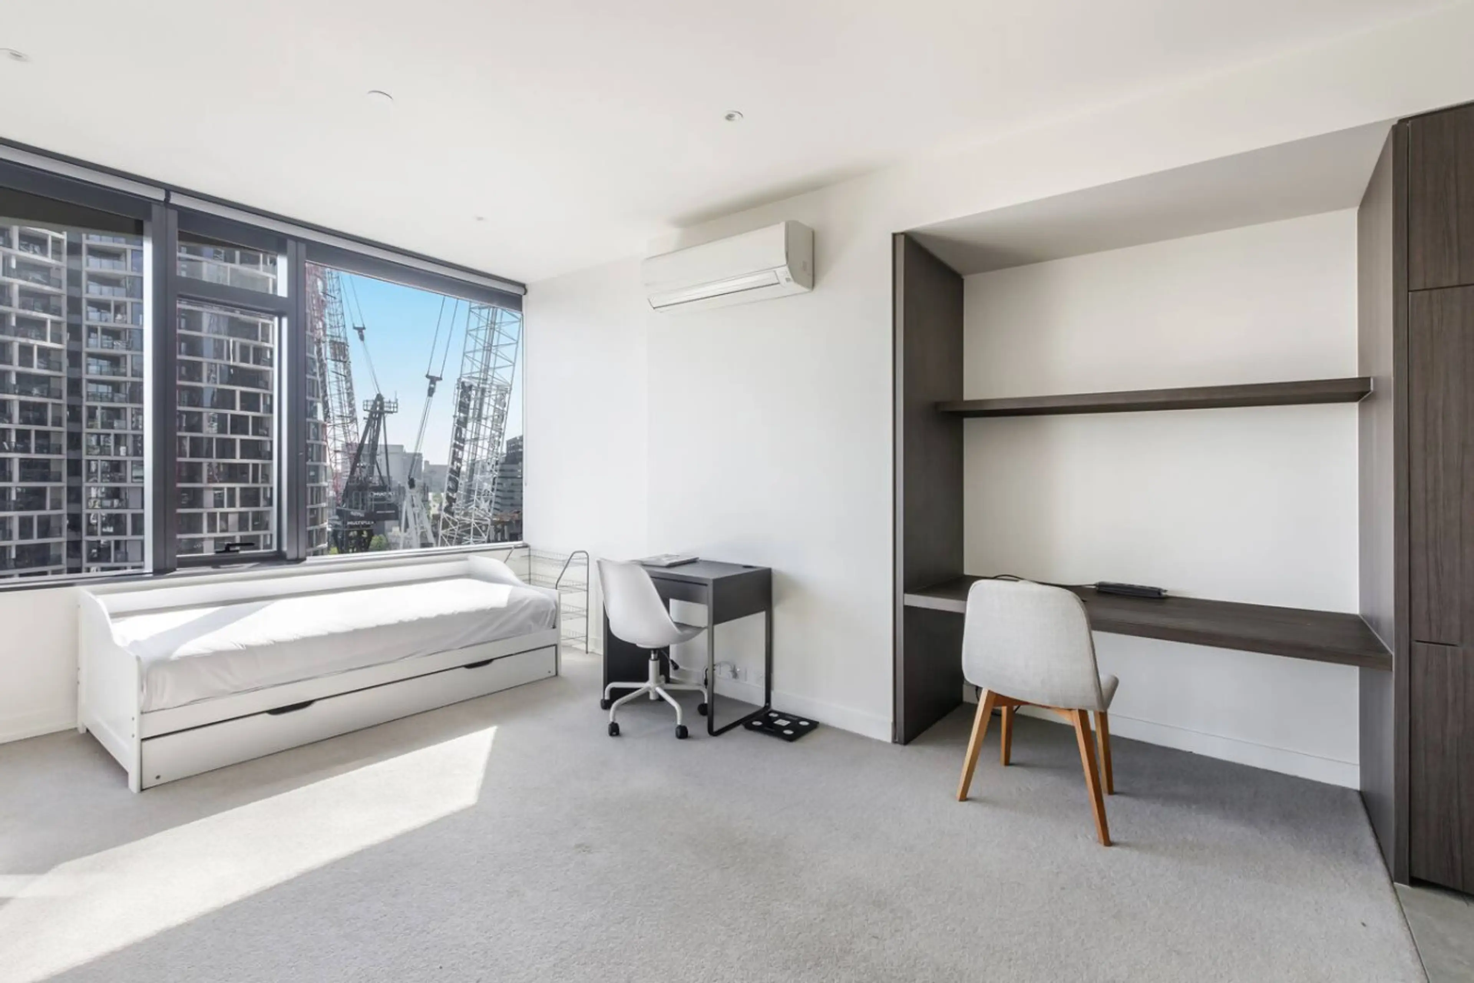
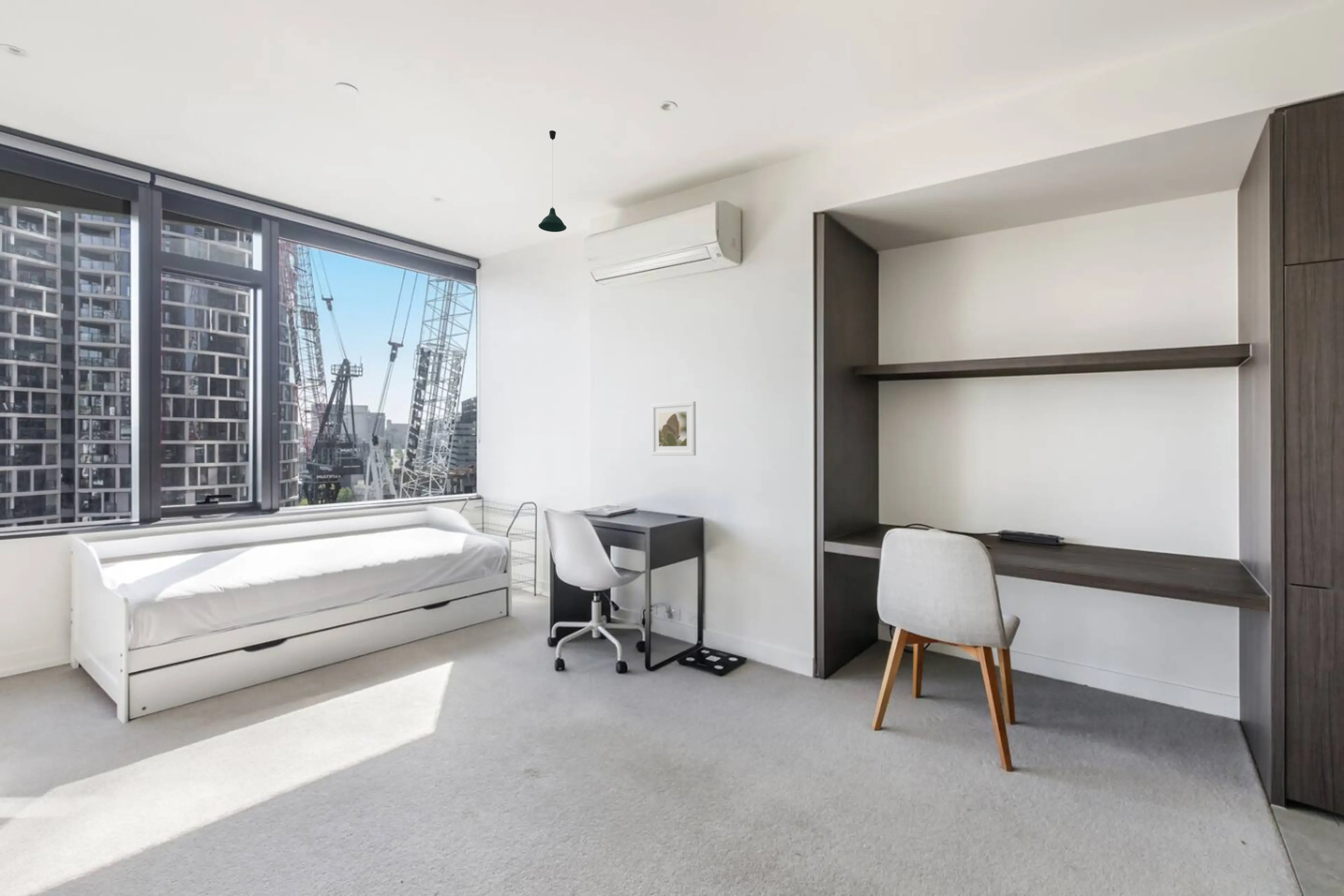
+ pendant light [538,130,567,232]
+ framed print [651,401,696,456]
